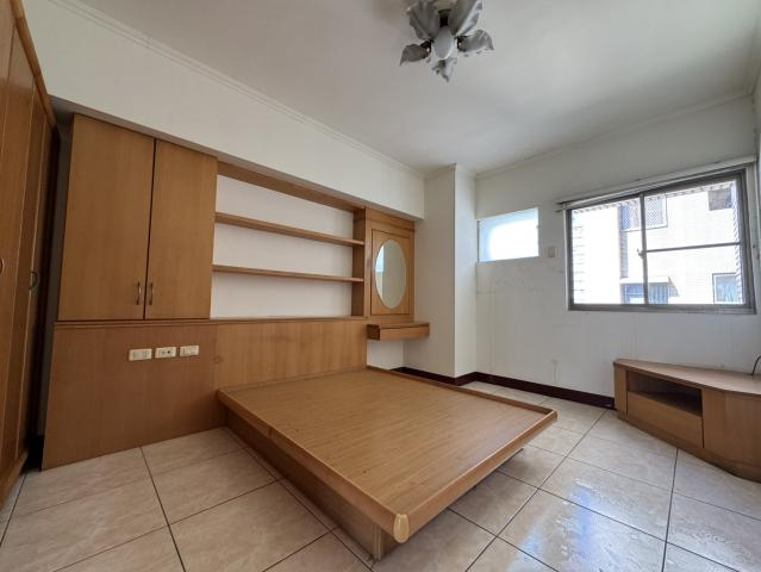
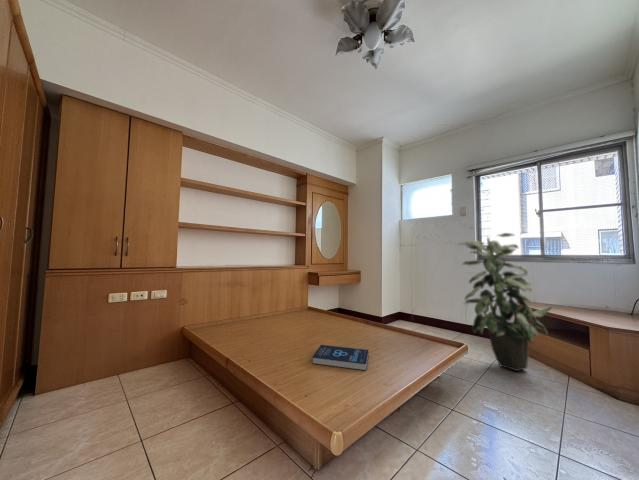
+ indoor plant [457,232,553,372]
+ book [311,344,369,372]
